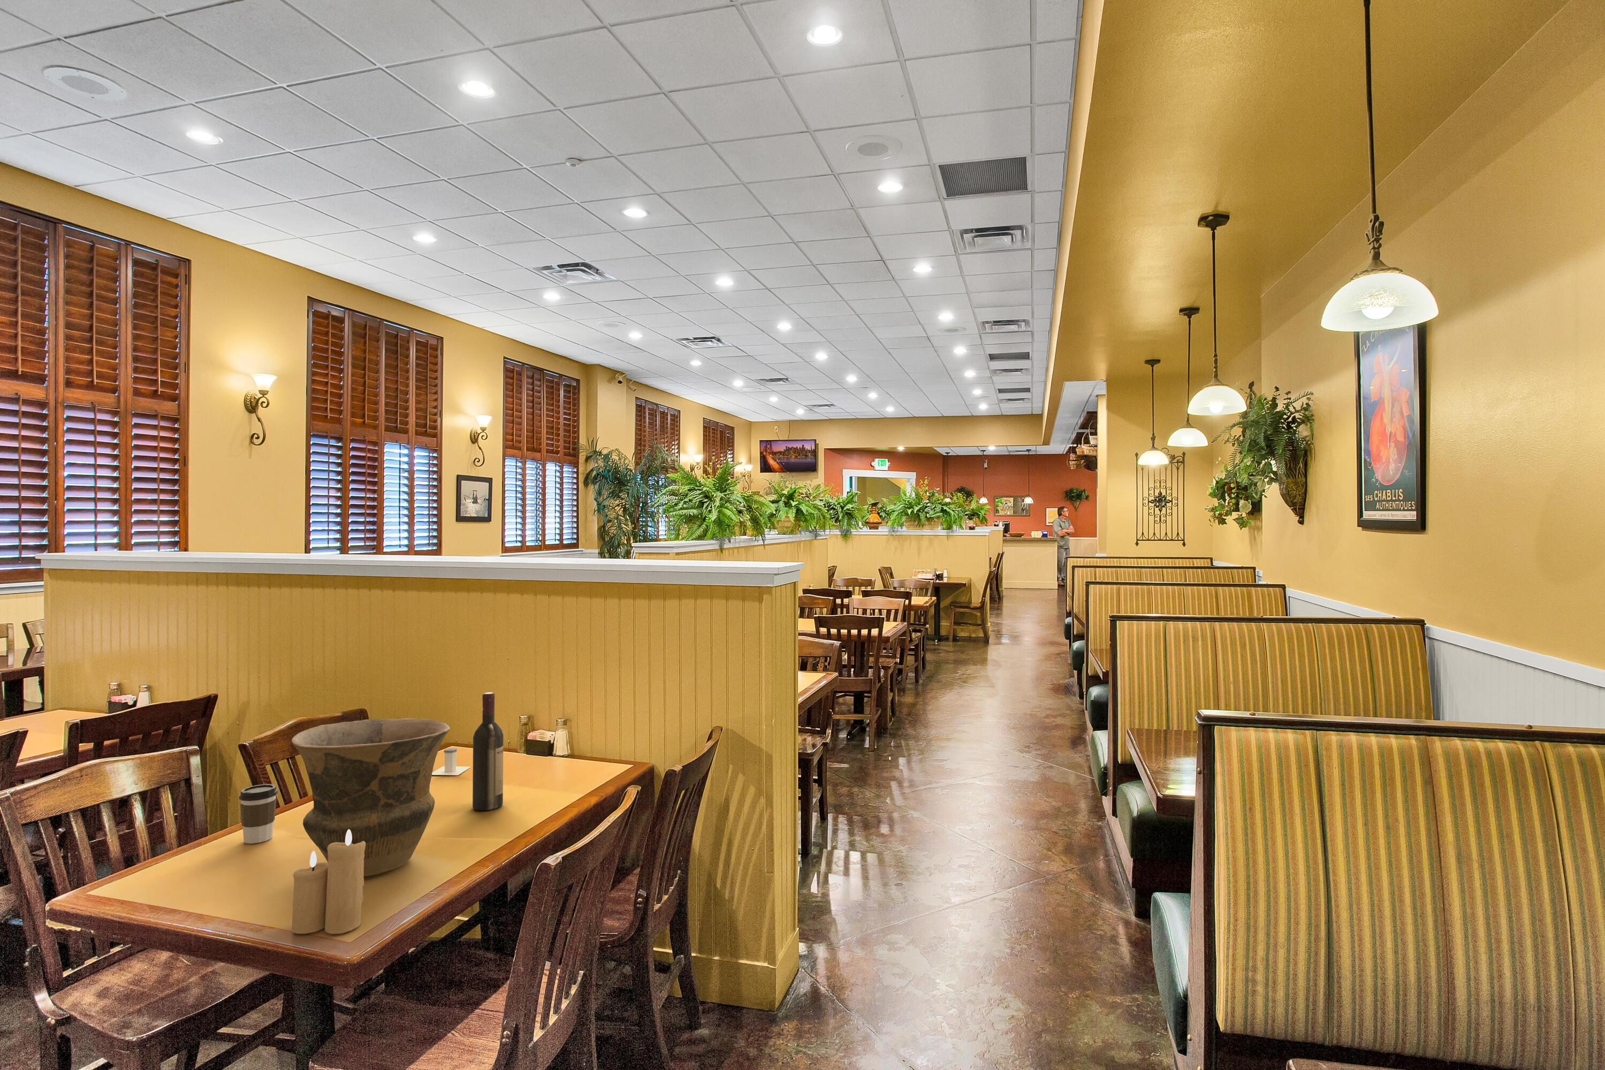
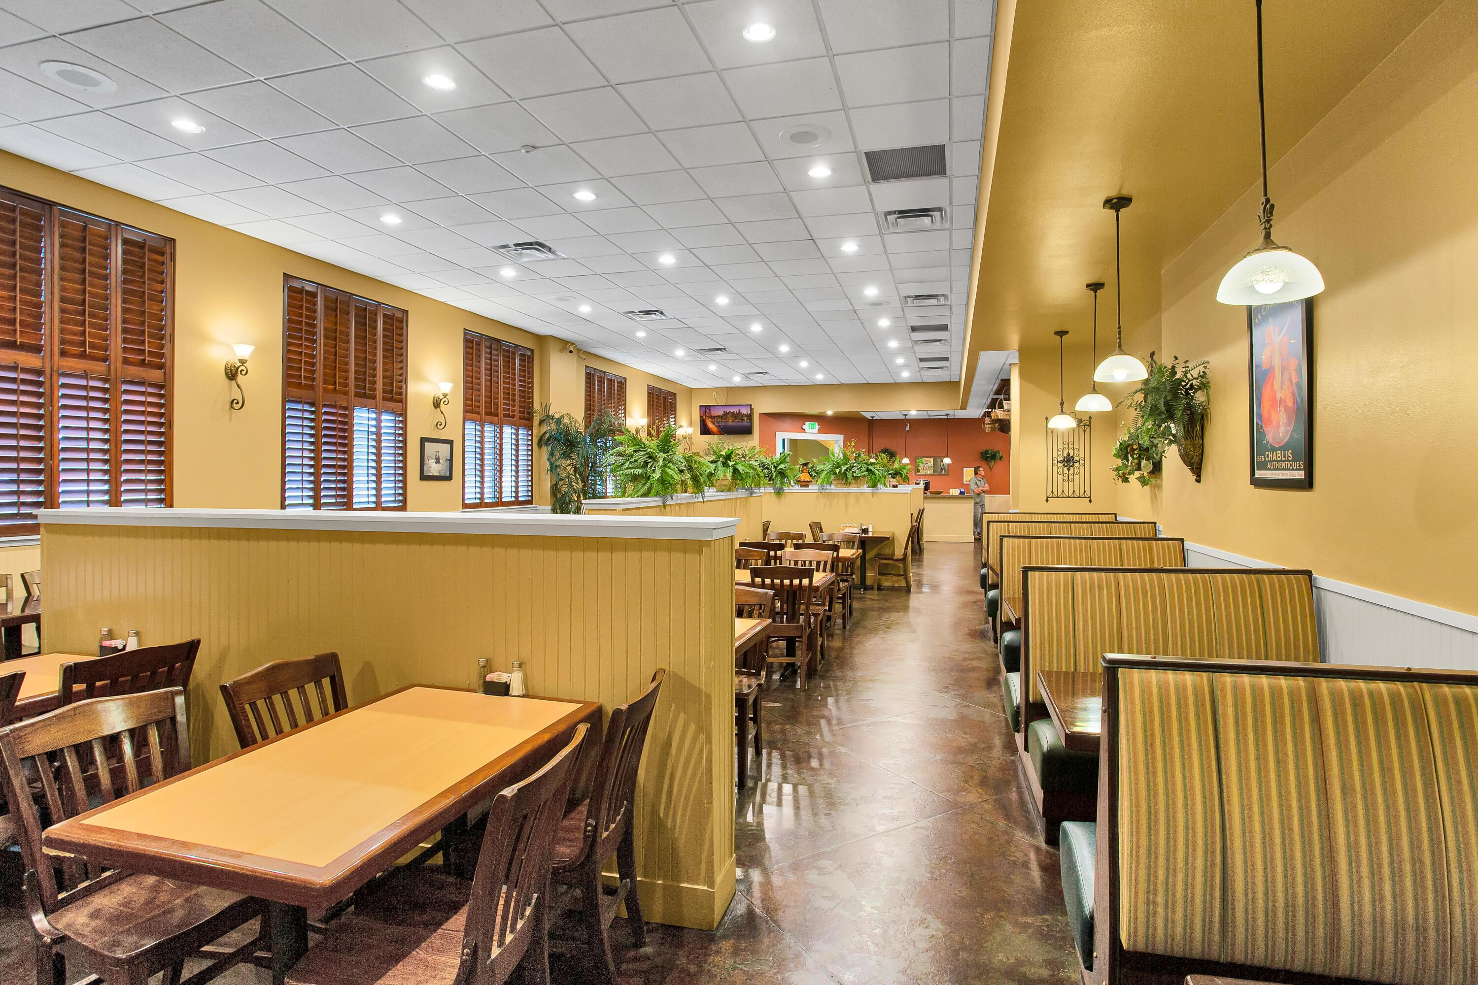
- salt shaker [432,748,472,776]
- wine bottle [472,691,504,812]
- coffee cup [239,783,278,844]
- vase [291,718,450,877]
- candle [291,829,365,935]
